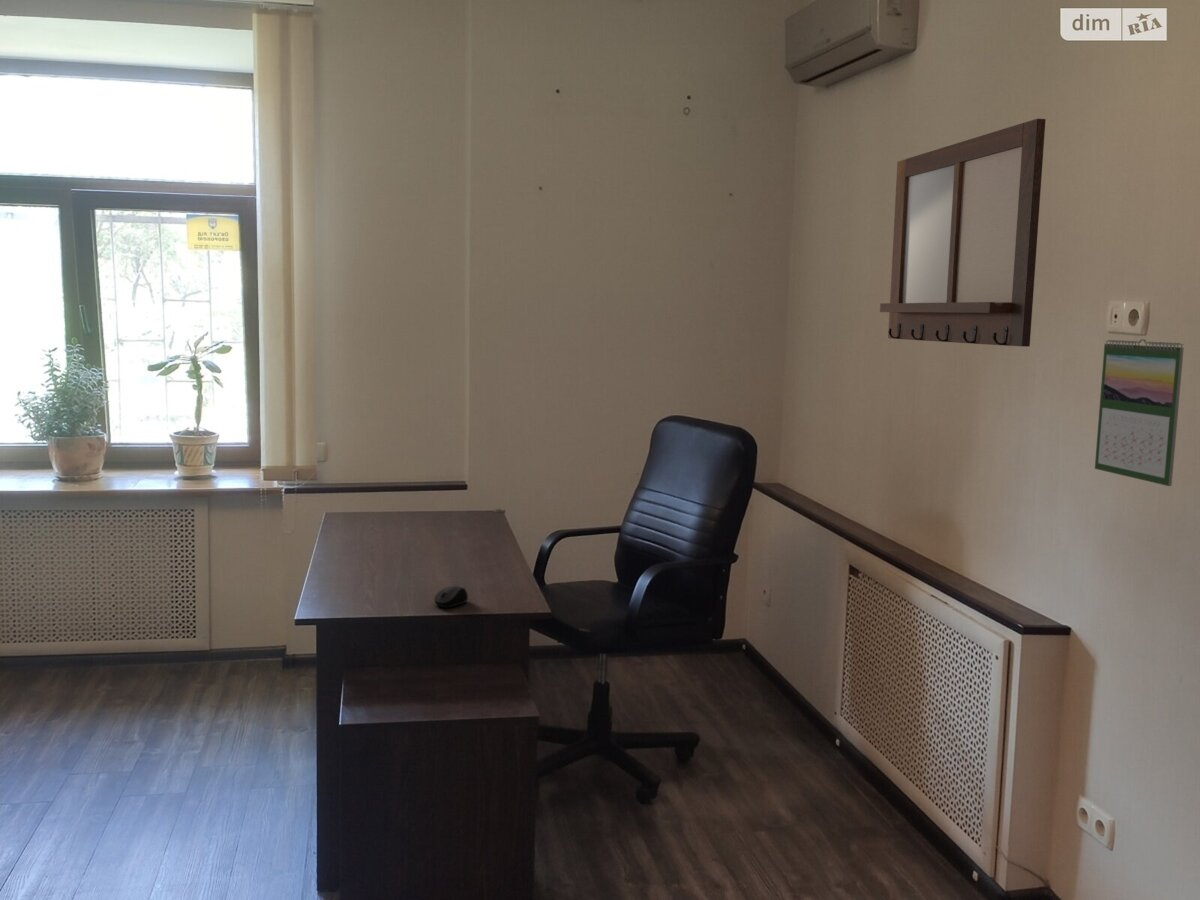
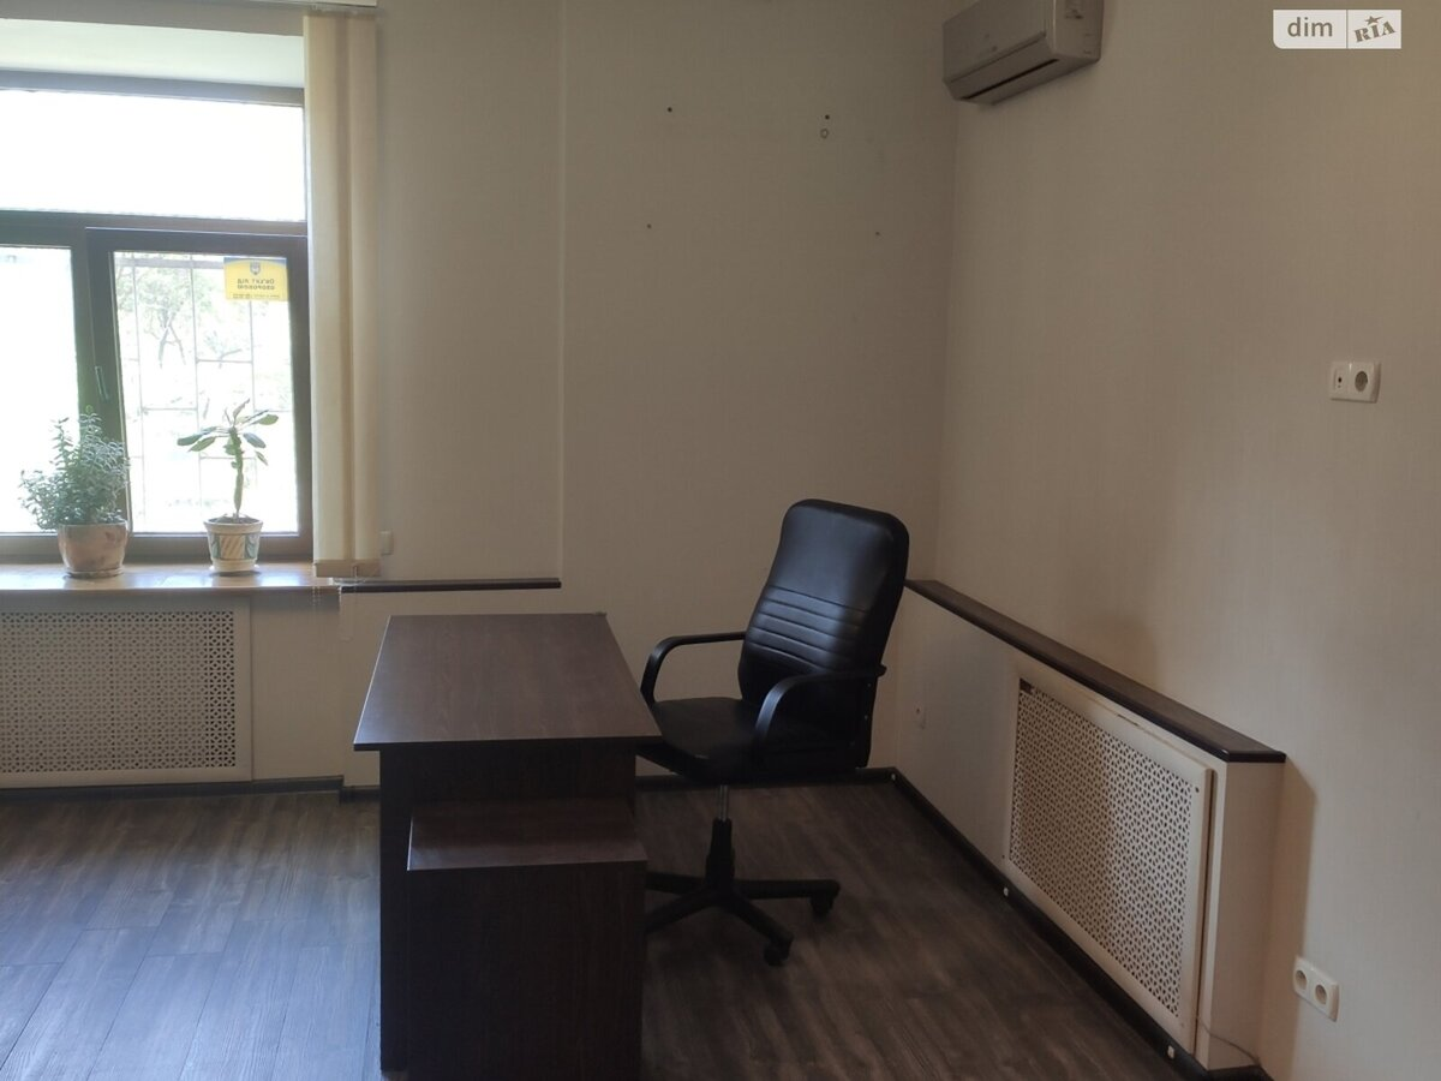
- writing board [879,118,1046,348]
- calendar [1094,338,1185,487]
- computer mouse [433,585,469,608]
